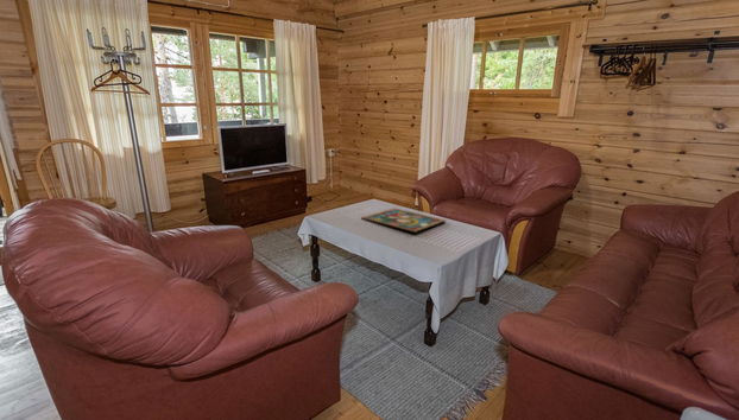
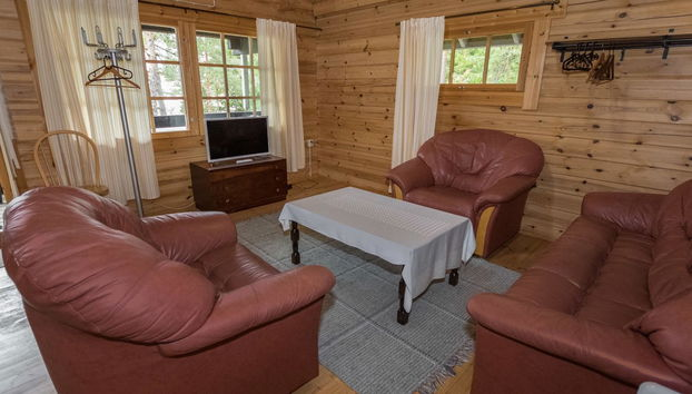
- framed painting [360,208,447,235]
